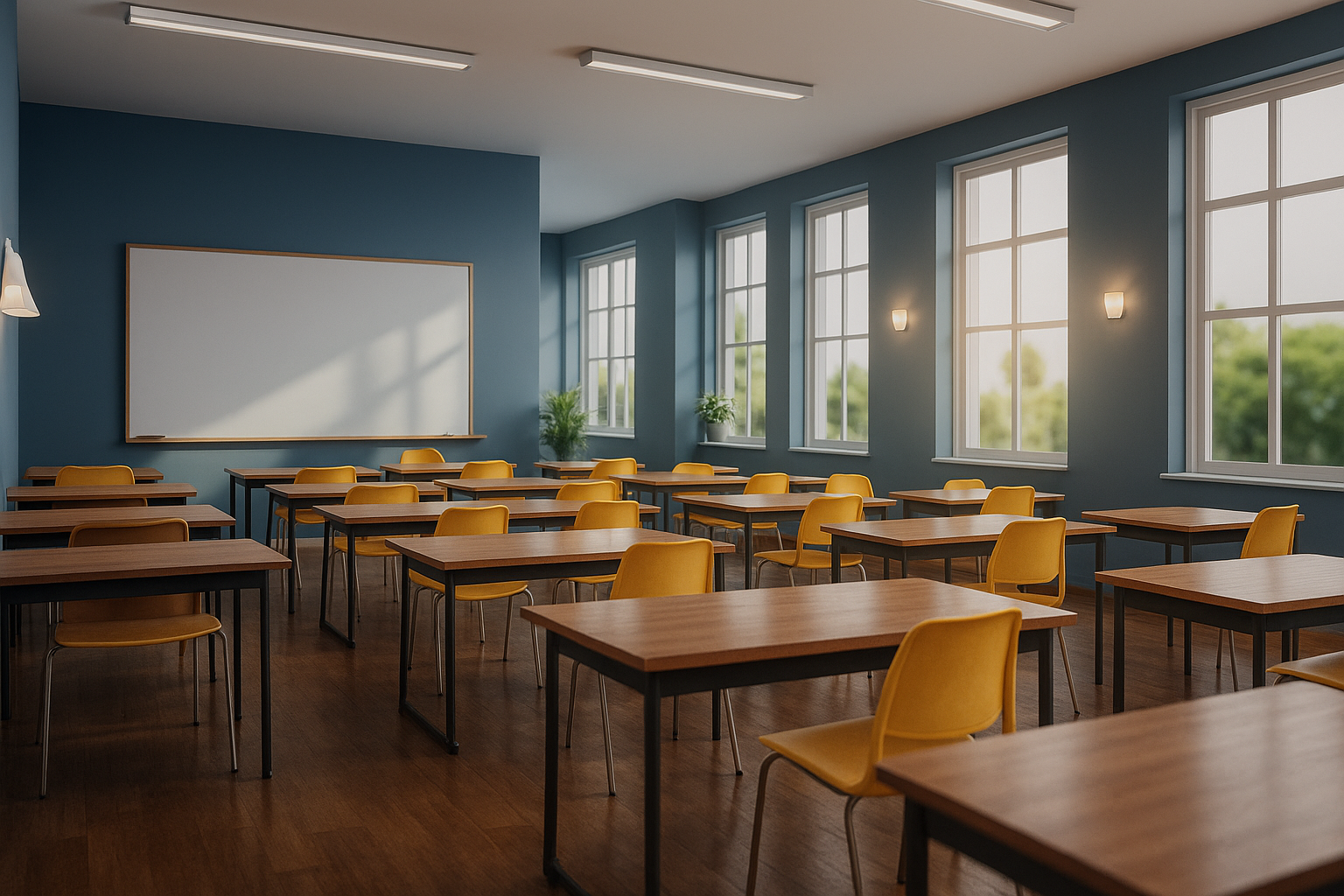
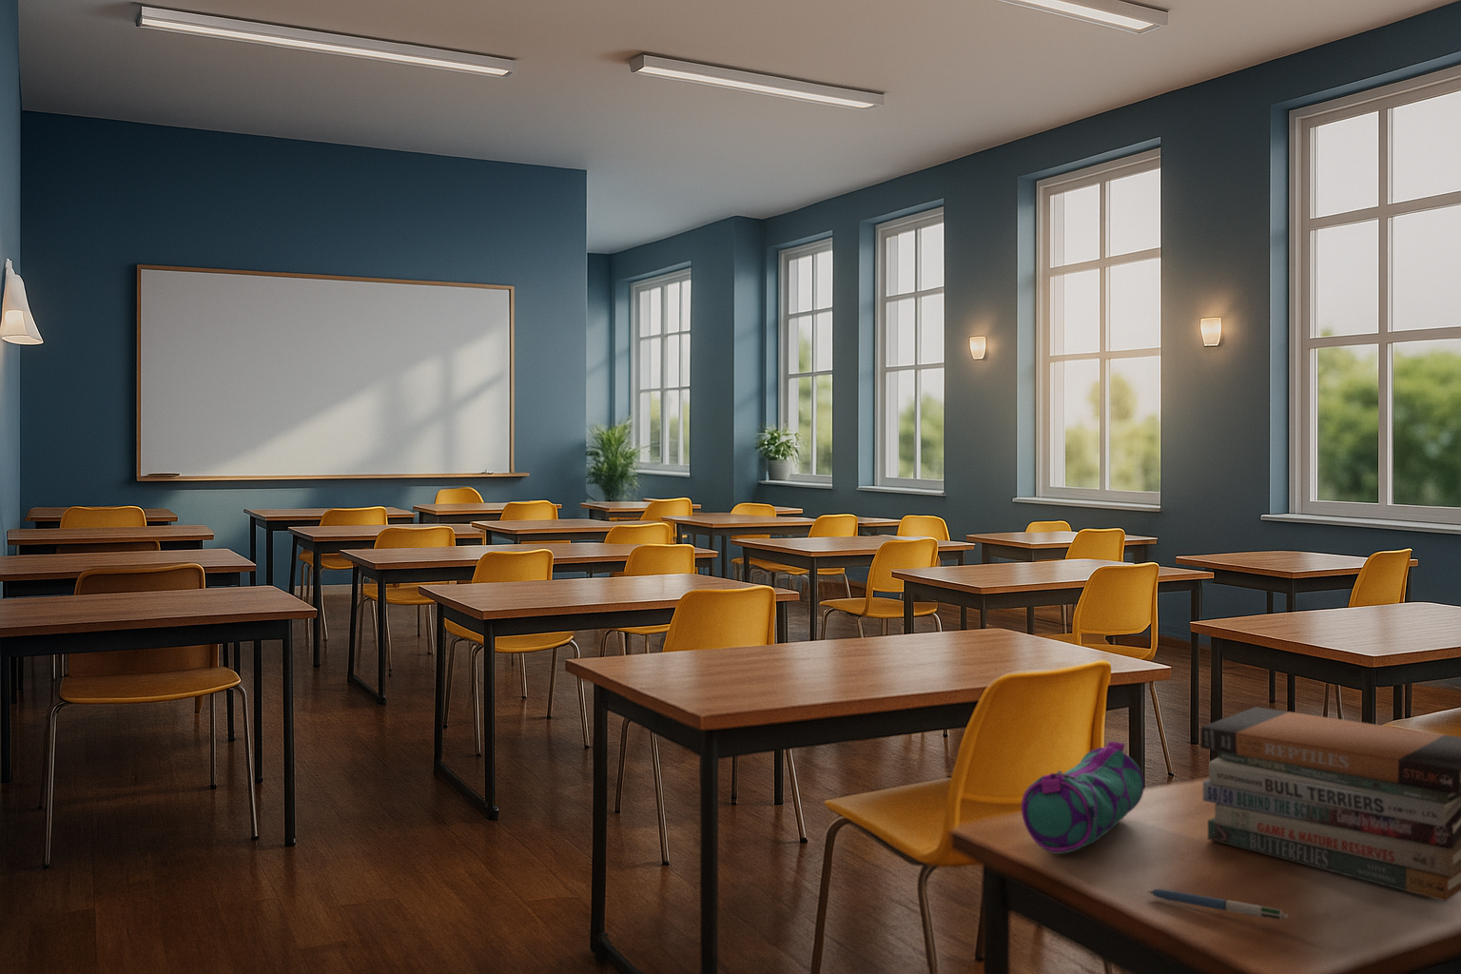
+ book stack [1199,705,1461,902]
+ pen [1147,888,1290,921]
+ pencil case [1021,741,1146,856]
